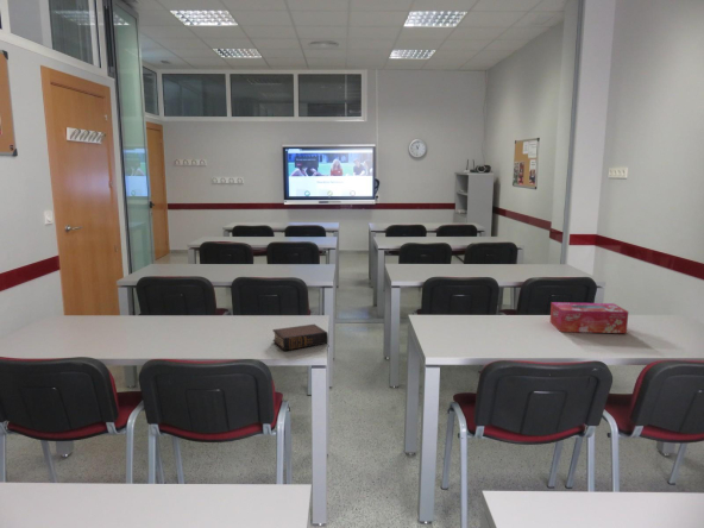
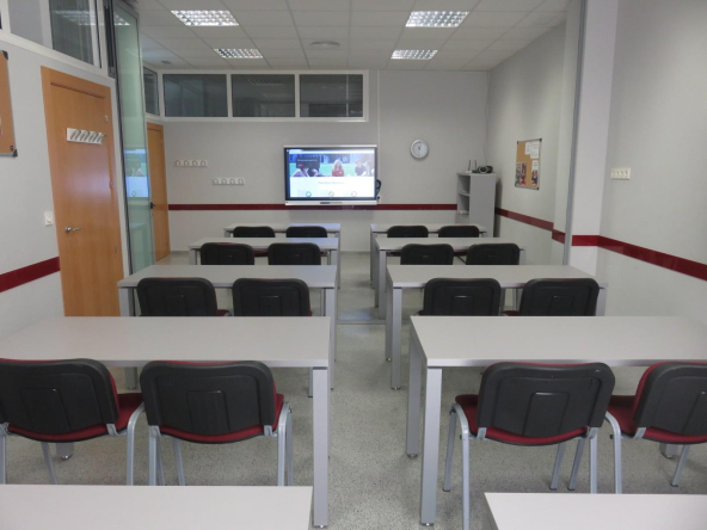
- tissue box [549,301,629,334]
- book [271,323,329,352]
